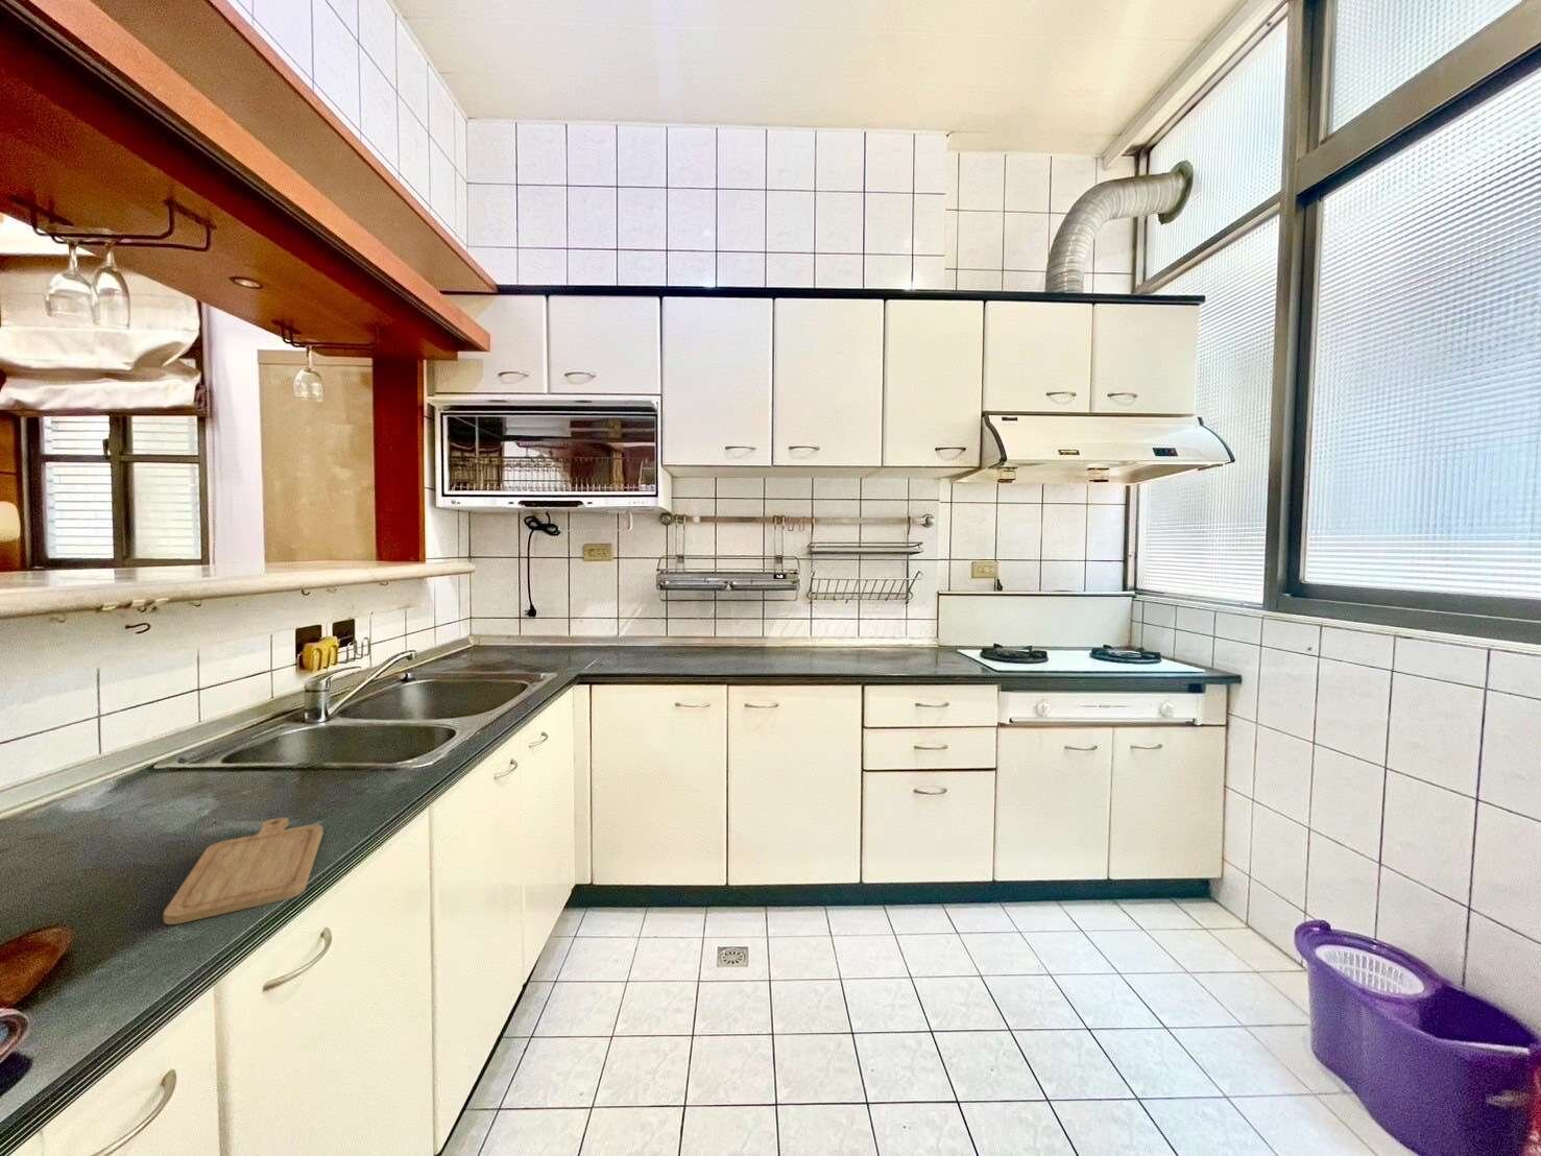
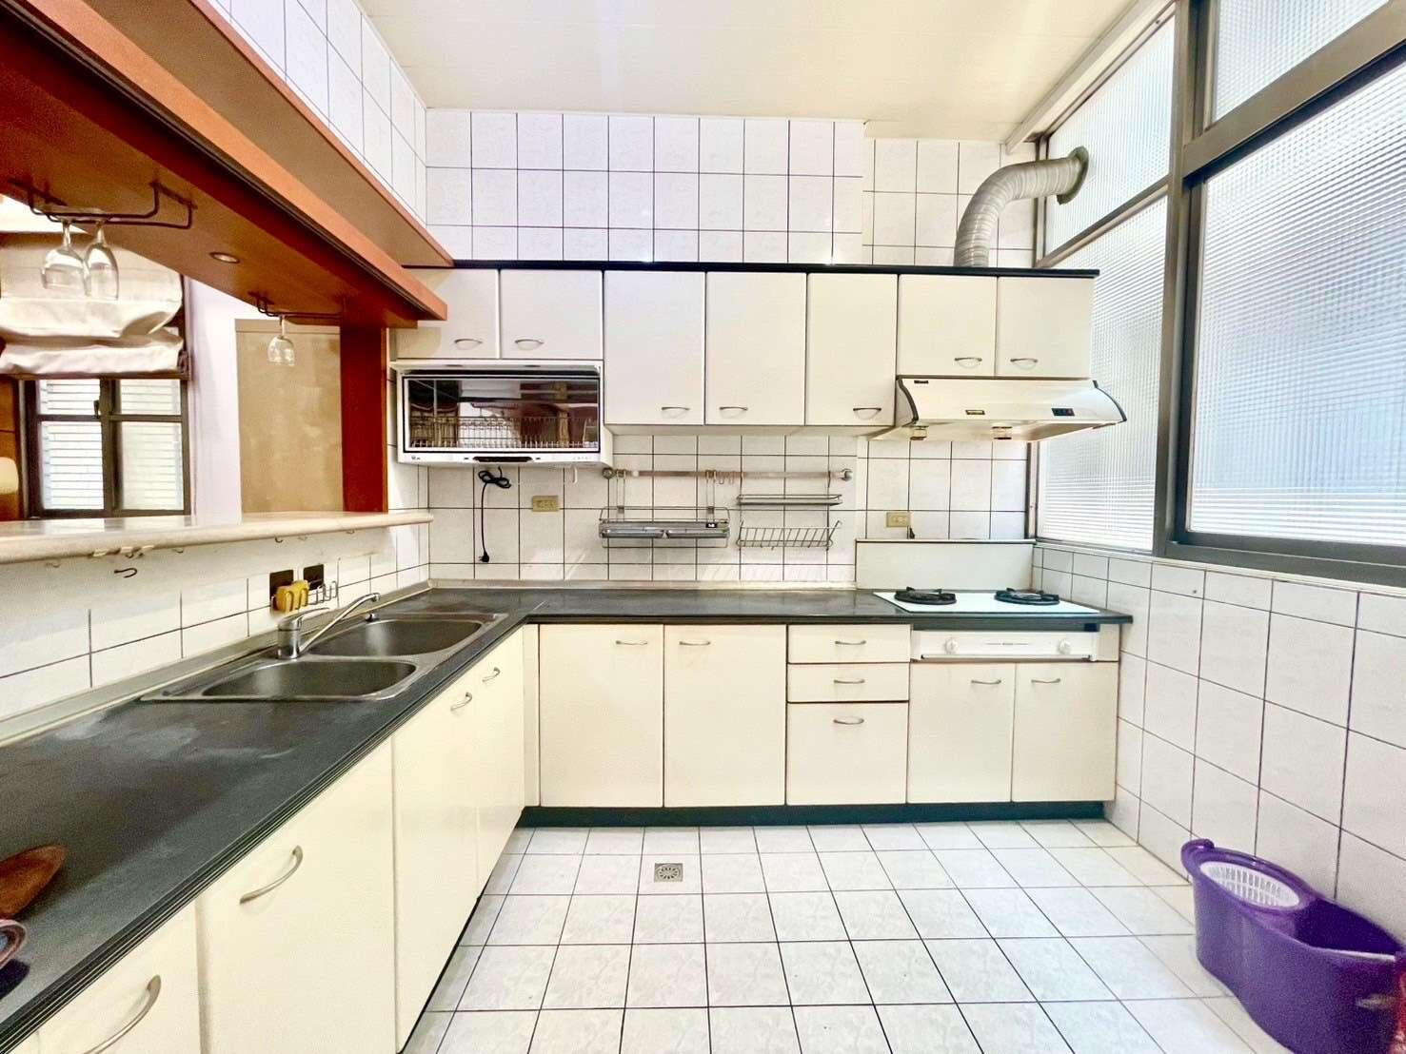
- chopping board [163,817,323,925]
